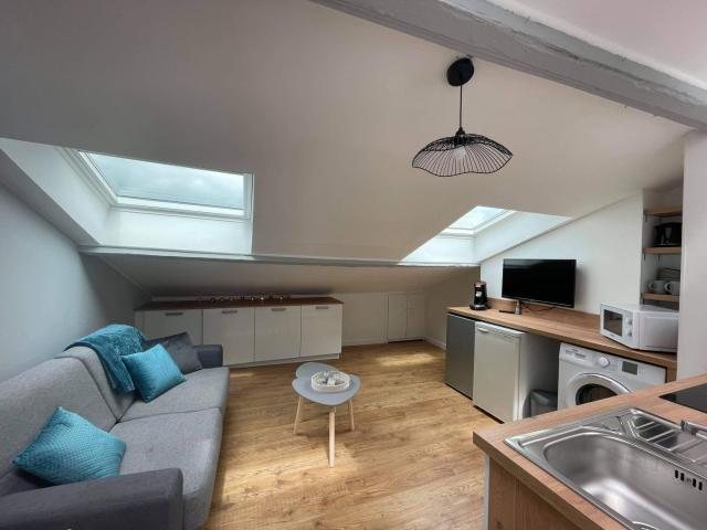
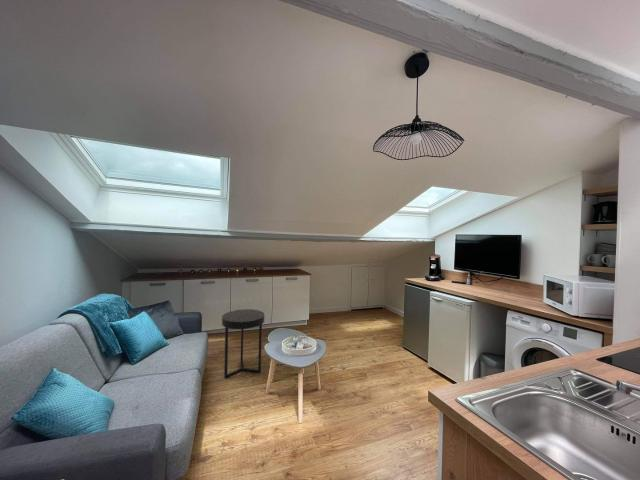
+ side table [221,308,265,379]
